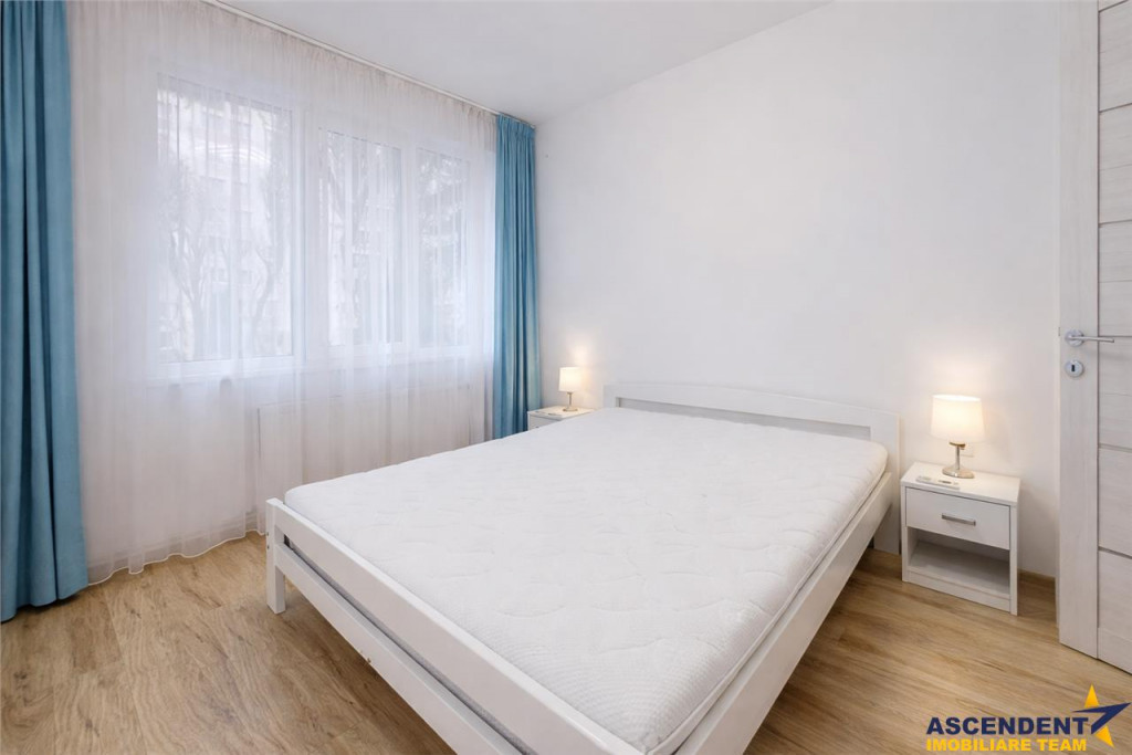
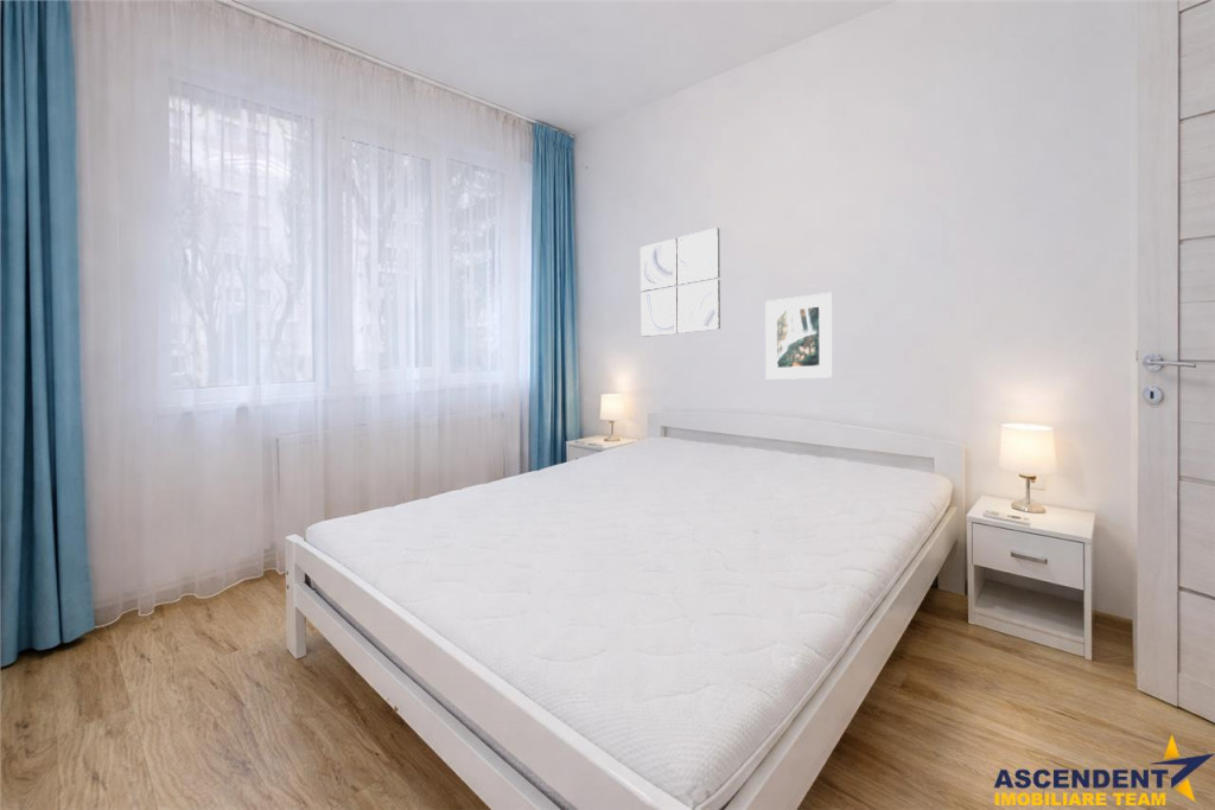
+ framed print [764,292,834,381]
+ wall art [640,227,721,338]
